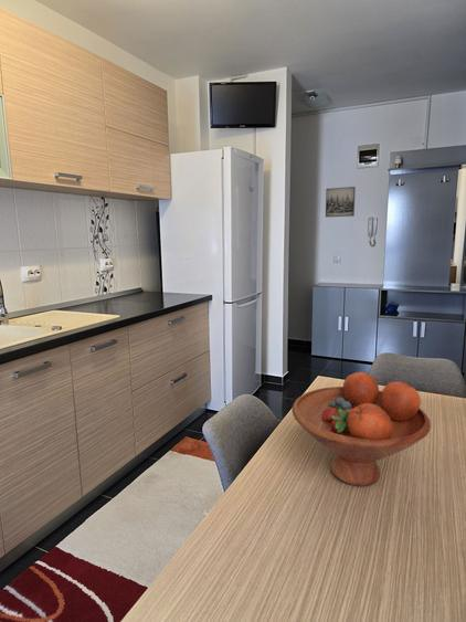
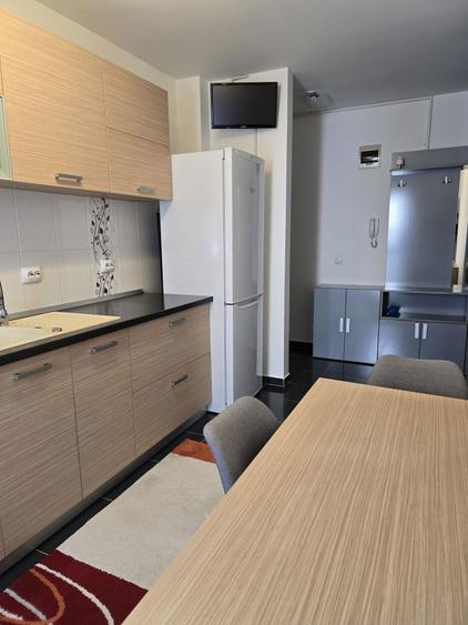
- fruit bowl [292,371,432,487]
- wall art [325,186,357,219]
